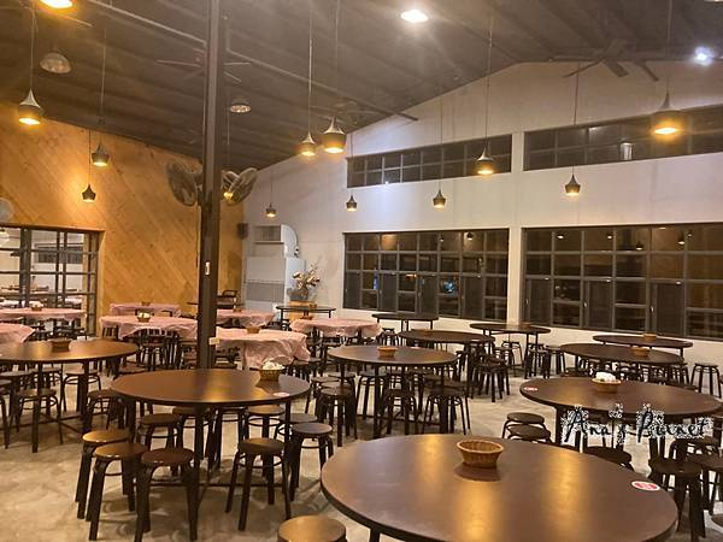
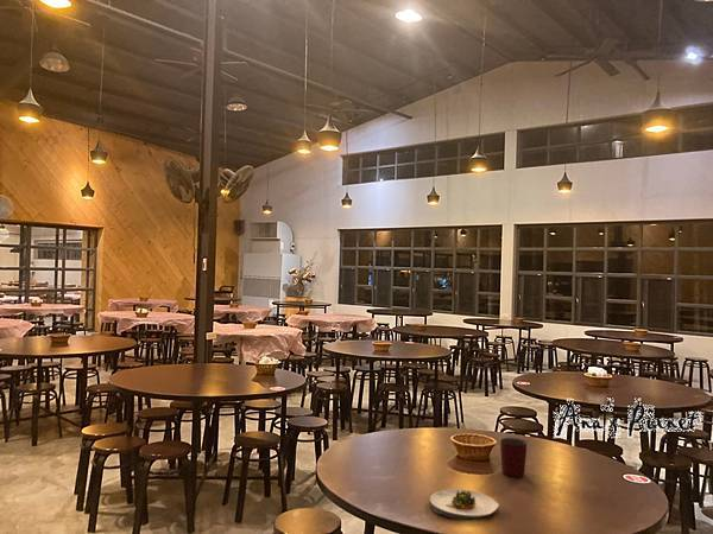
+ mug [499,437,528,478]
+ salad plate [429,488,500,521]
